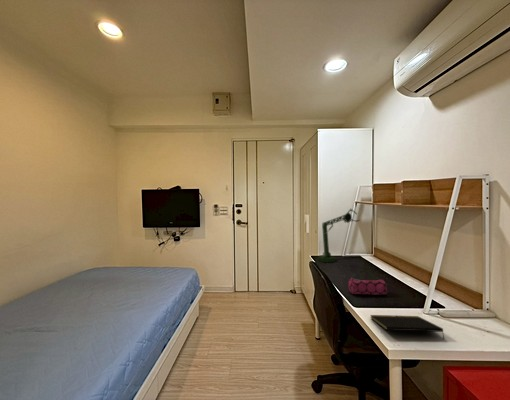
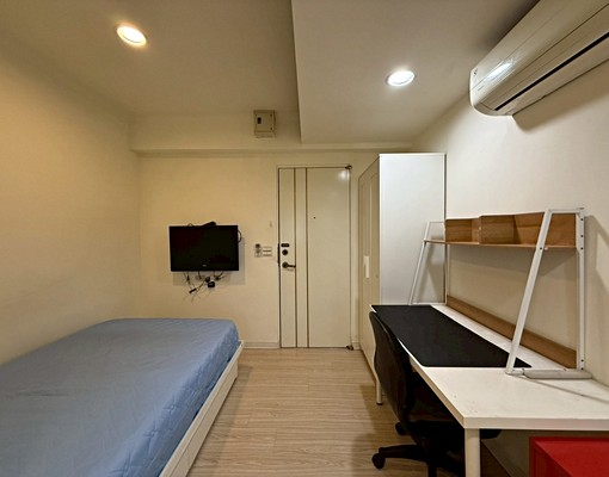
- notepad [369,314,445,339]
- desk lamp [317,208,361,264]
- pencil case [347,277,388,296]
